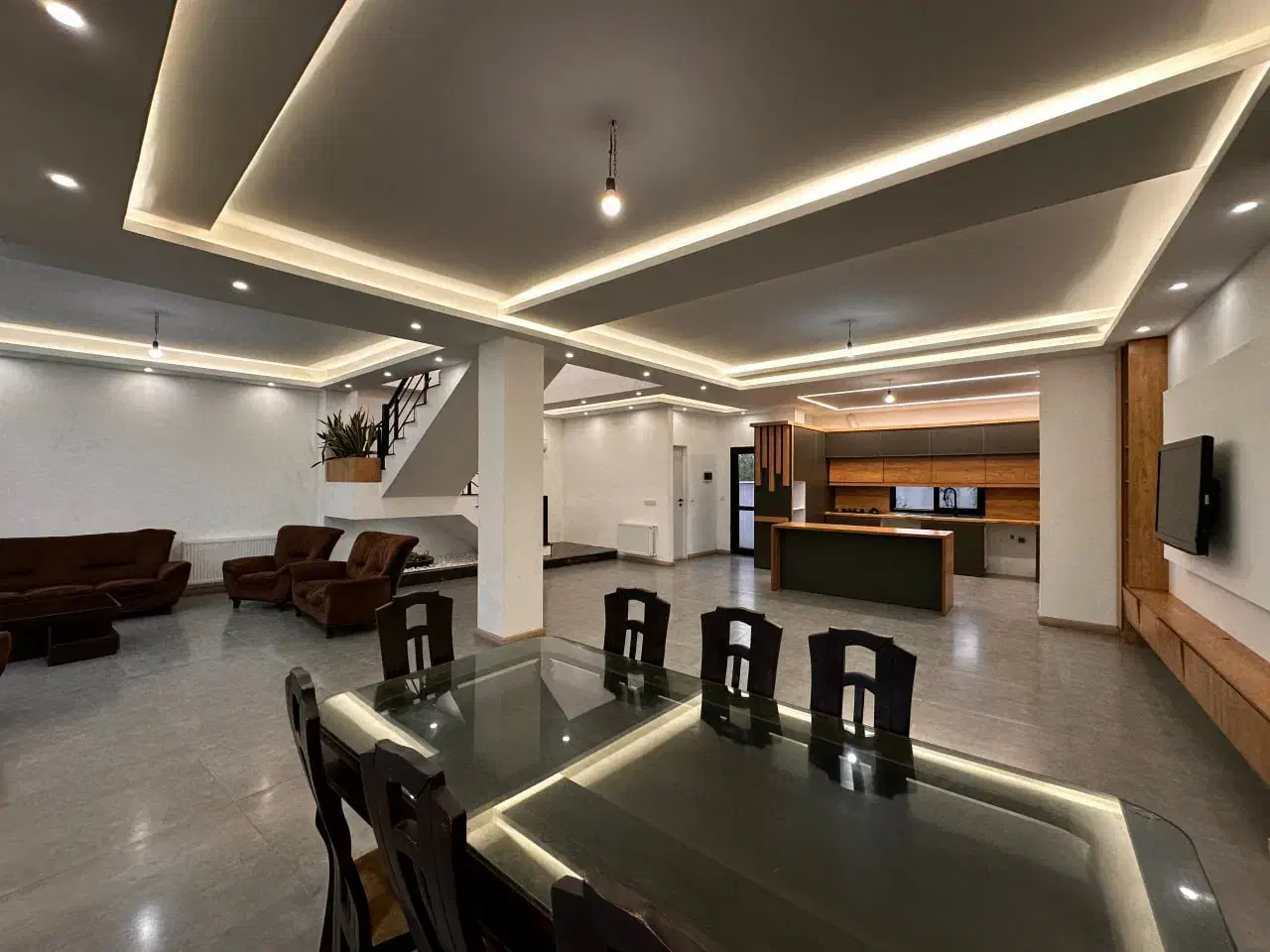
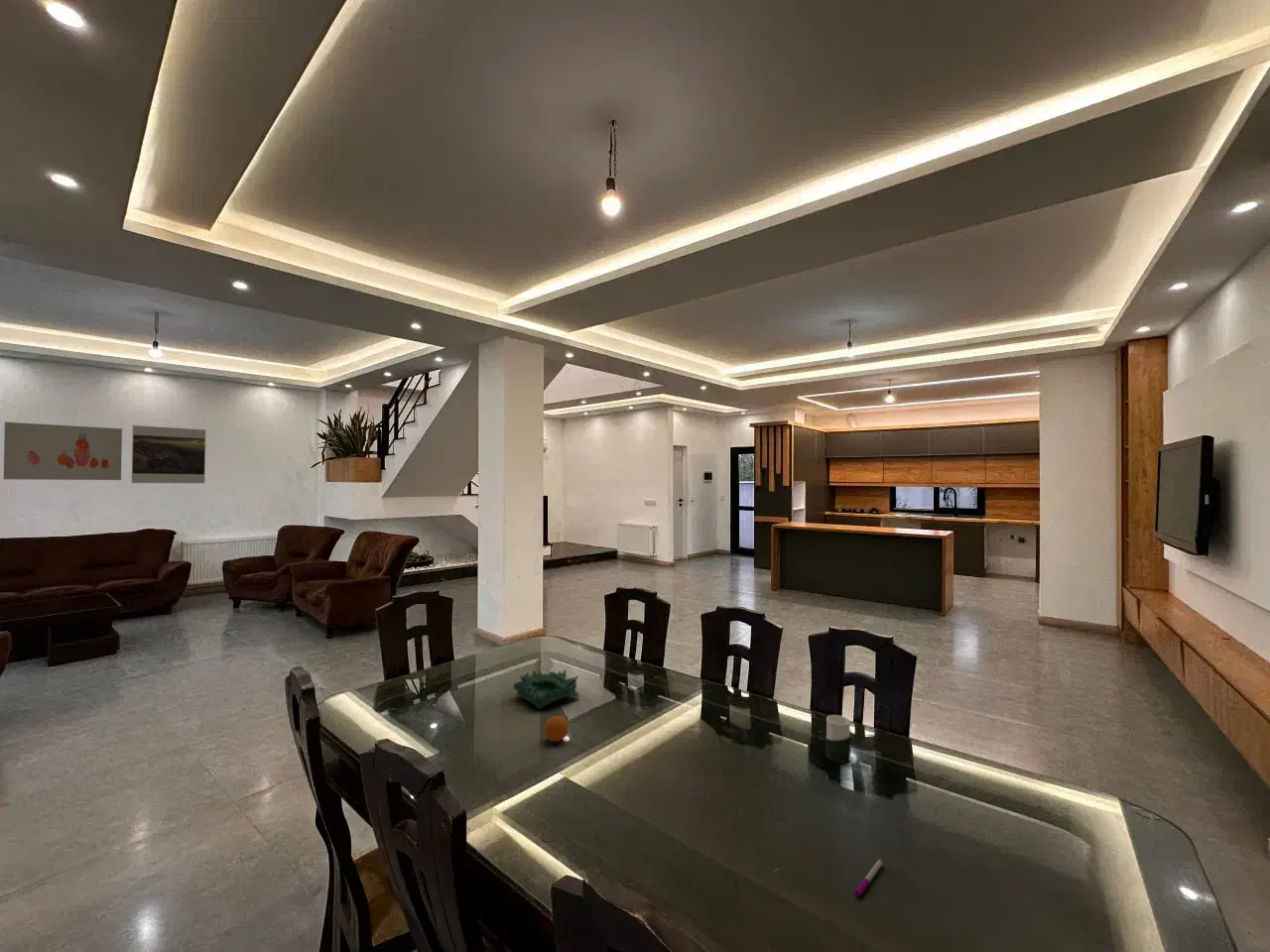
+ pen [853,858,884,898]
+ decorative bowl [512,668,580,711]
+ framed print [131,424,206,484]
+ wall art [3,421,123,481]
+ cup [815,714,852,765]
+ fruit [543,715,570,743]
